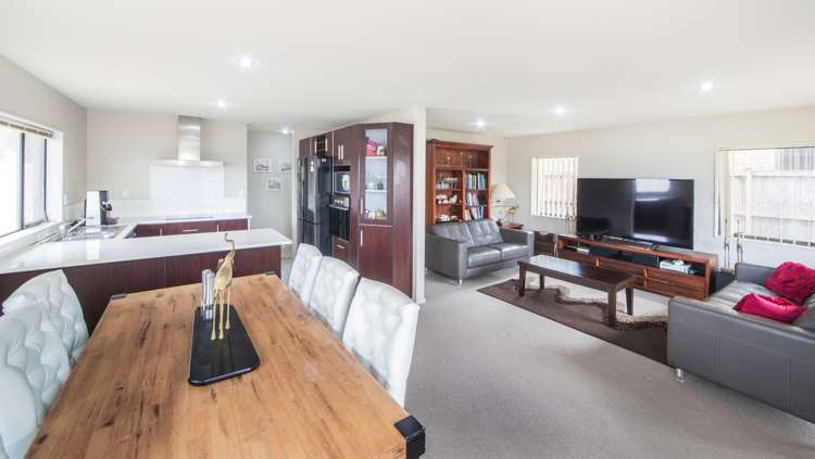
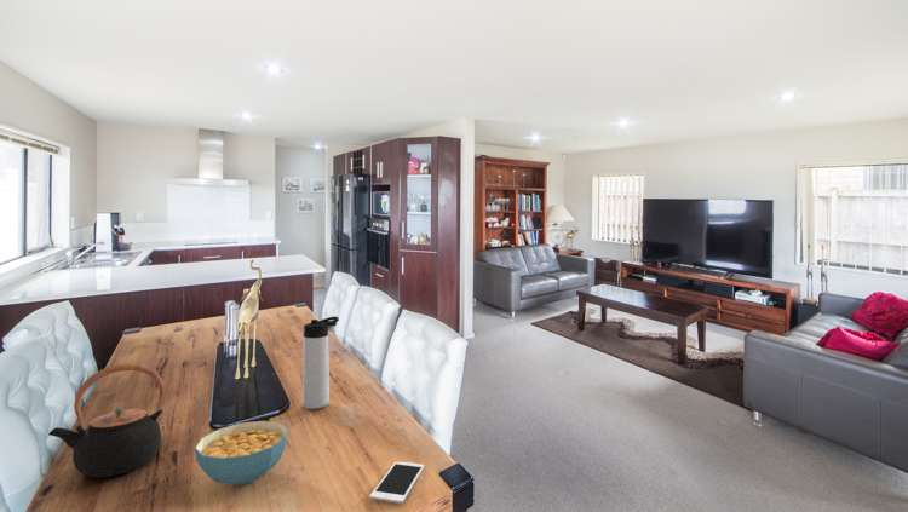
+ teapot [47,362,166,478]
+ cereal bowl [194,420,289,487]
+ cell phone [369,461,425,505]
+ thermos bottle [301,316,340,410]
